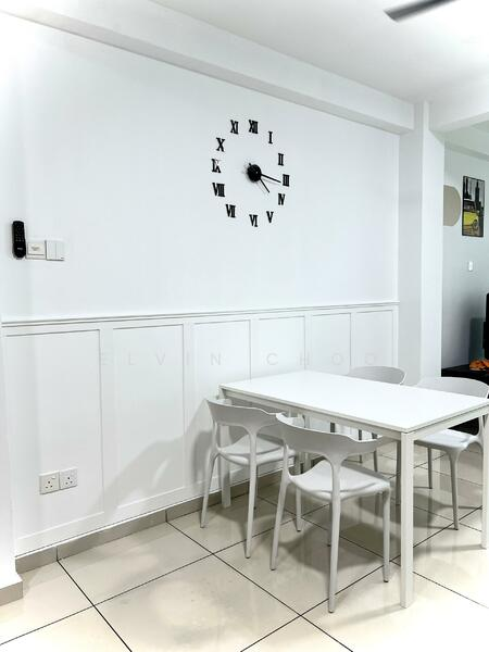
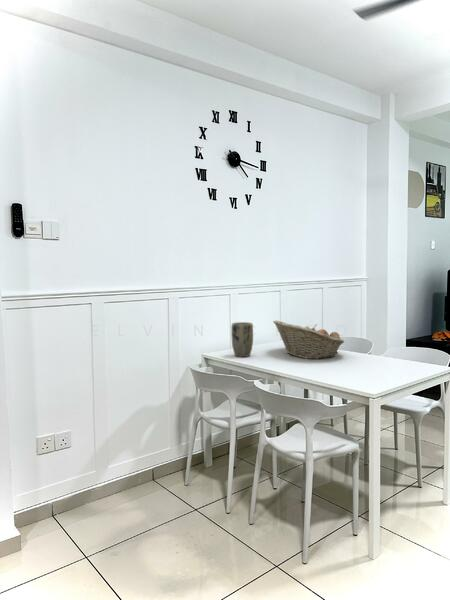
+ fruit basket [272,319,345,360]
+ plant pot [230,321,254,358]
